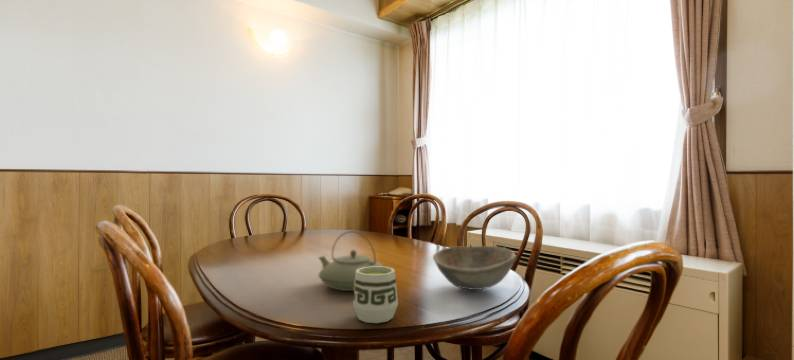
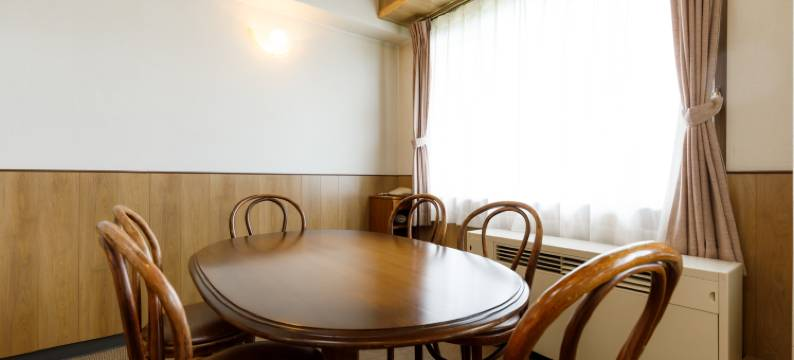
- cup [352,265,399,324]
- bowl [432,245,517,291]
- teapot [318,230,383,292]
